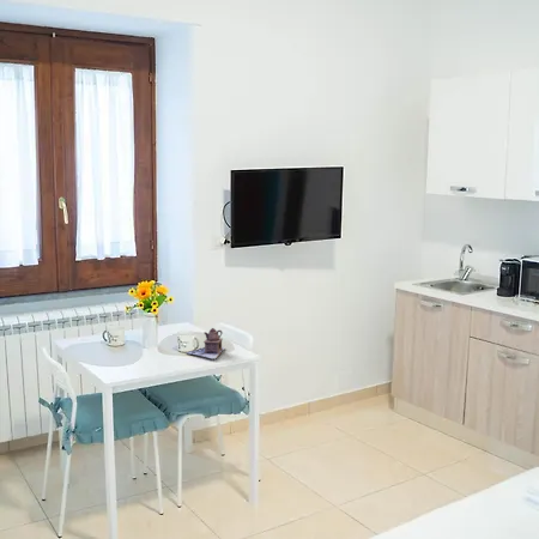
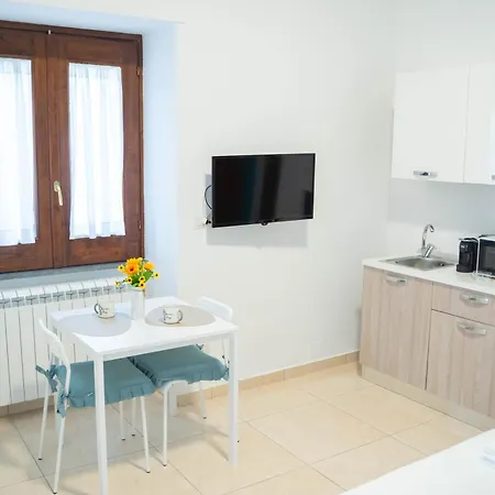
- teapot [184,327,226,361]
